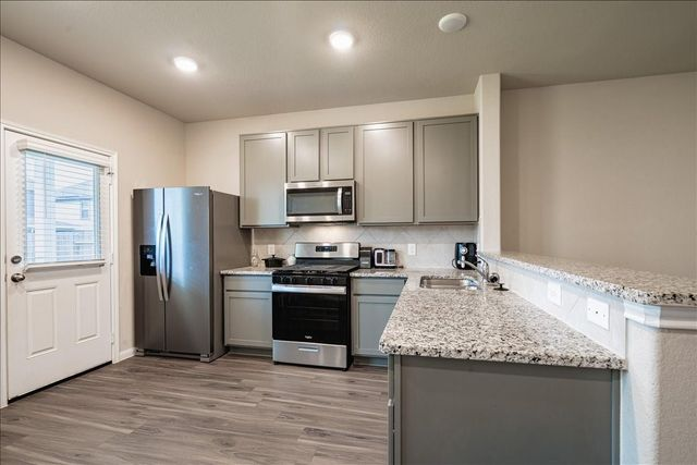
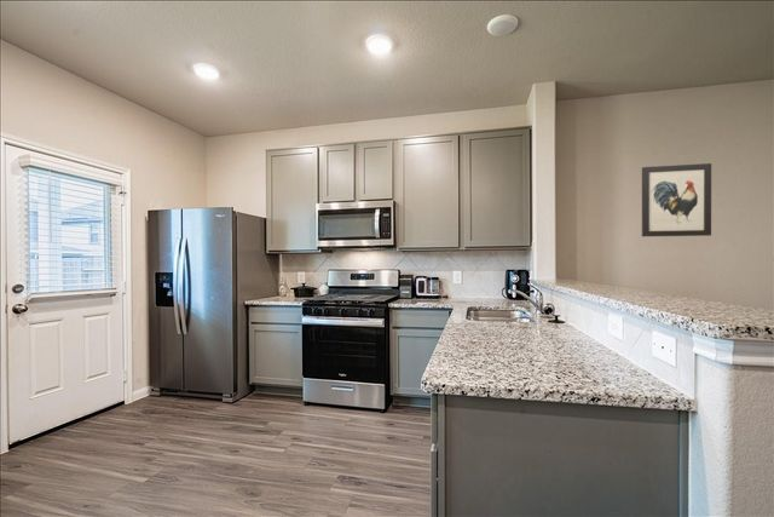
+ wall art [641,162,712,237]
